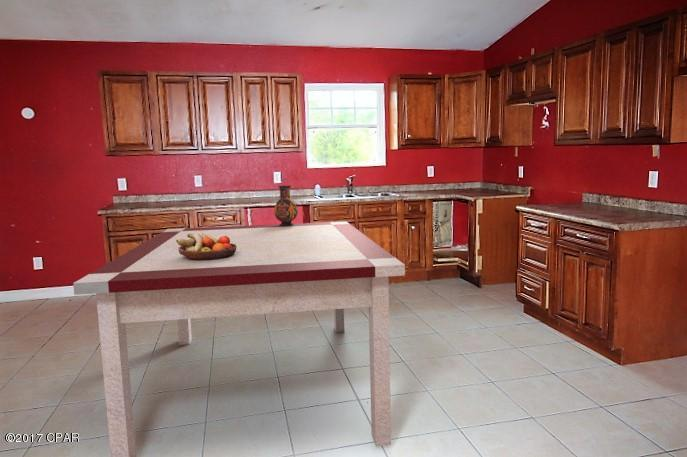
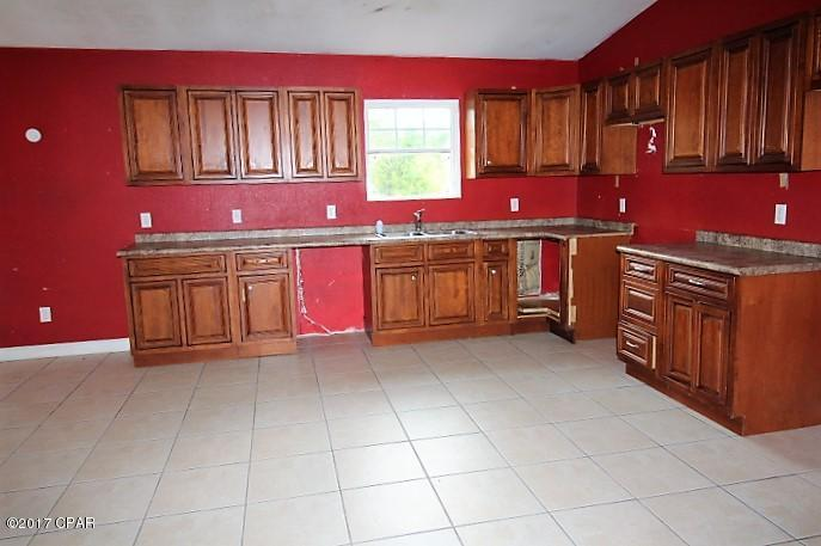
- vase [273,185,299,226]
- dining table [72,221,406,457]
- fruit bowl [176,232,237,261]
